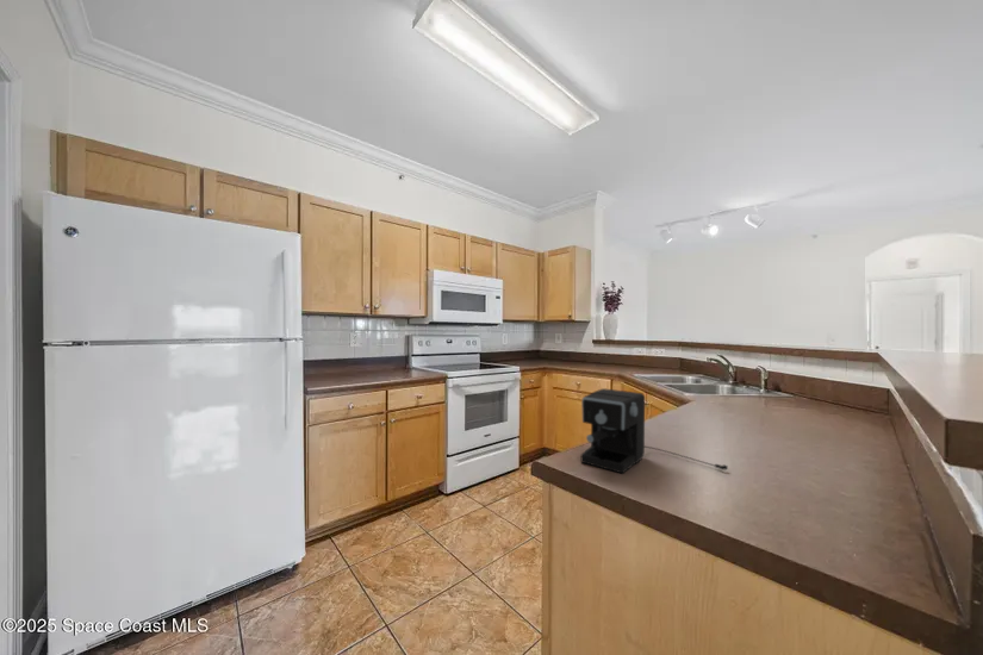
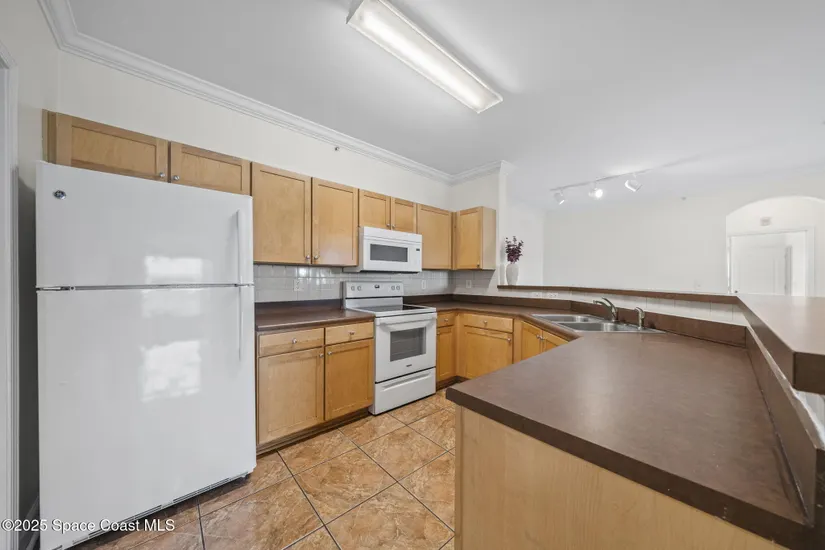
- coffee maker [580,387,729,474]
